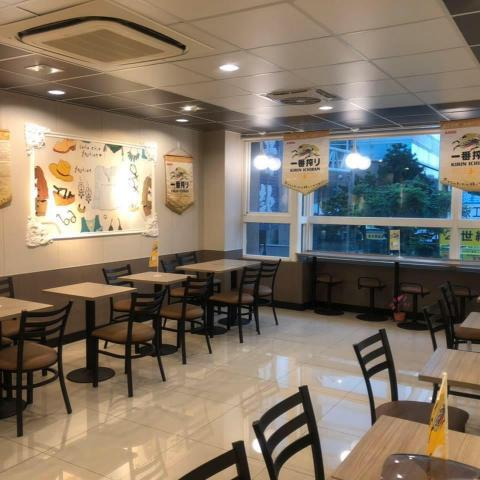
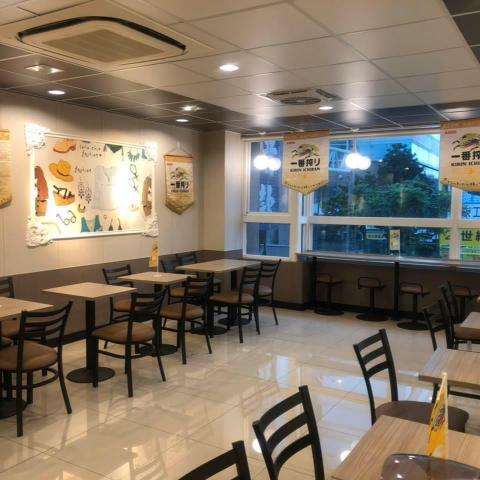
- potted plant [389,294,411,322]
